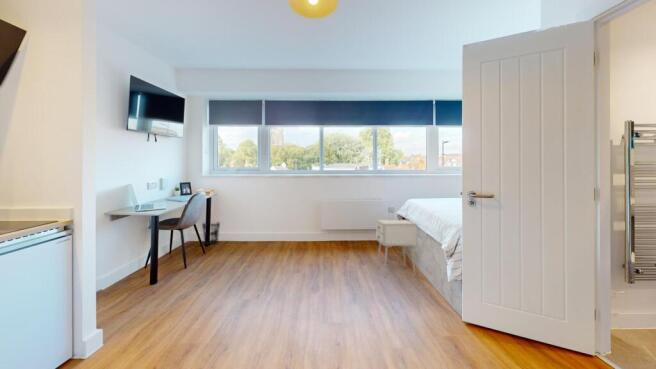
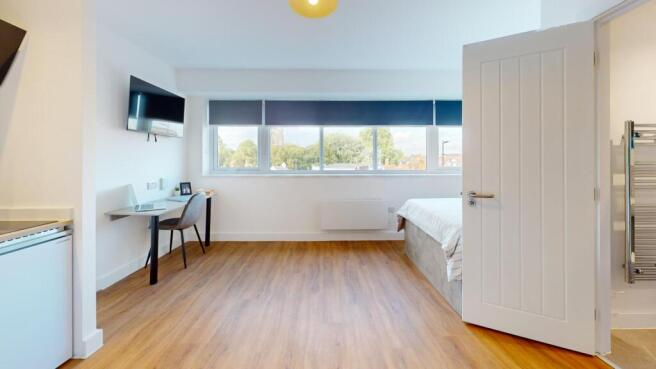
- nightstand [375,219,418,277]
- wastebasket [201,221,221,245]
